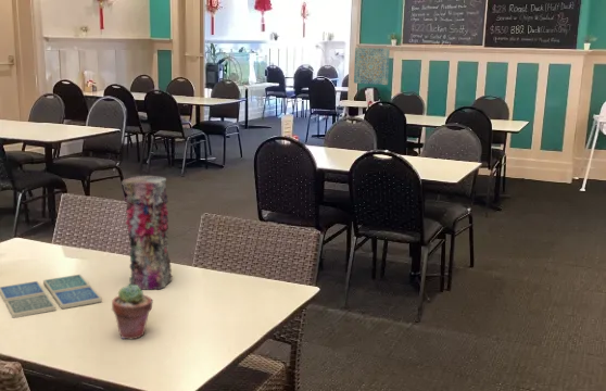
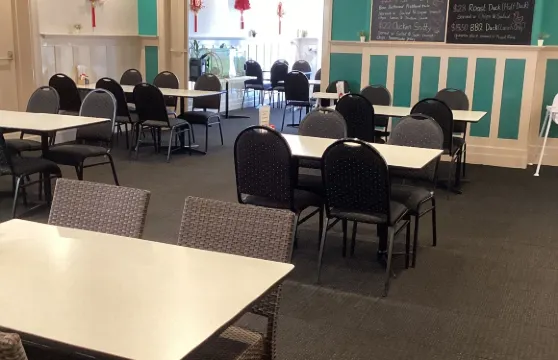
- potted succulent [111,283,154,340]
- vase [121,175,174,290]
- wall art [353,47,391,86]
- drink coaster [0,274,103,319]
